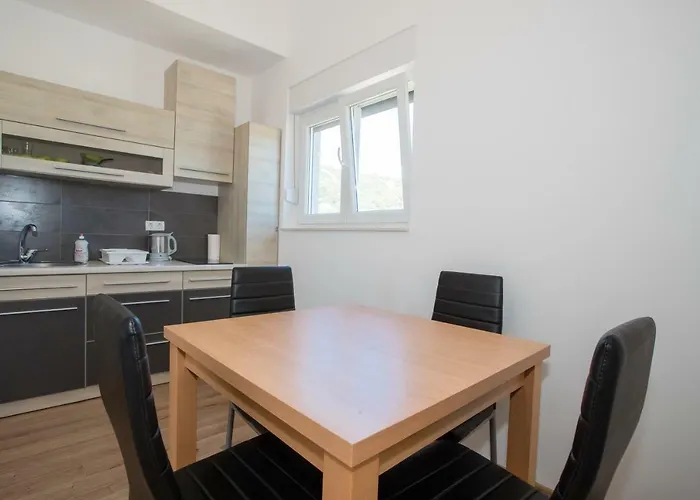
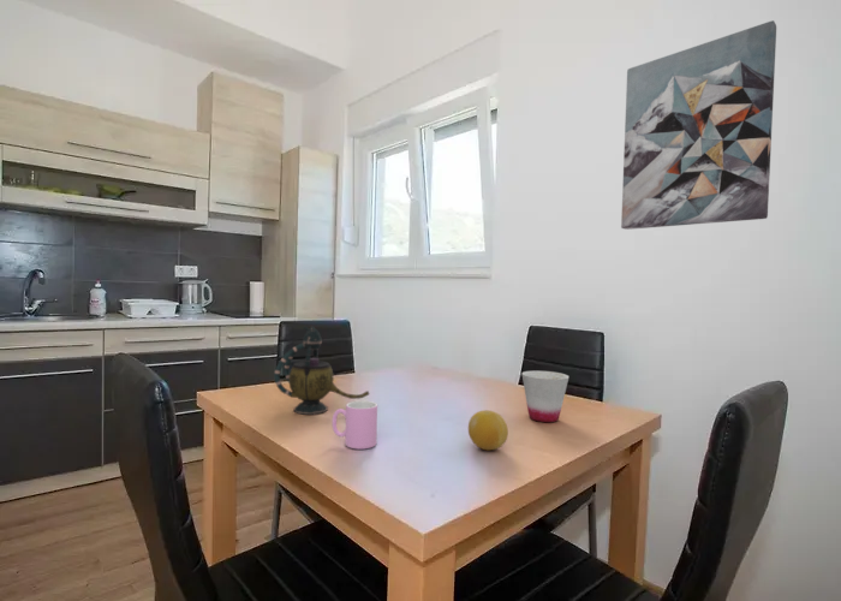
+ wall art [620,19,777,231]
+ fruit [467,409,509,451]
+ cup [332,400,378,451]
+ teapot [273,326,370,416]
+ cup [521,369,569,423]
